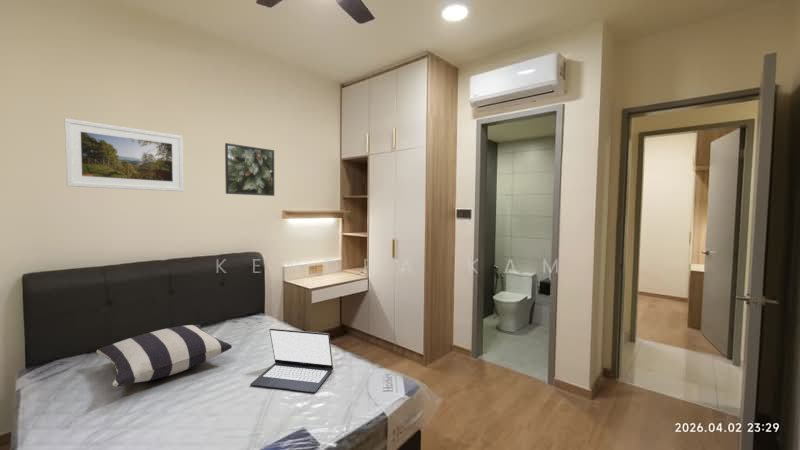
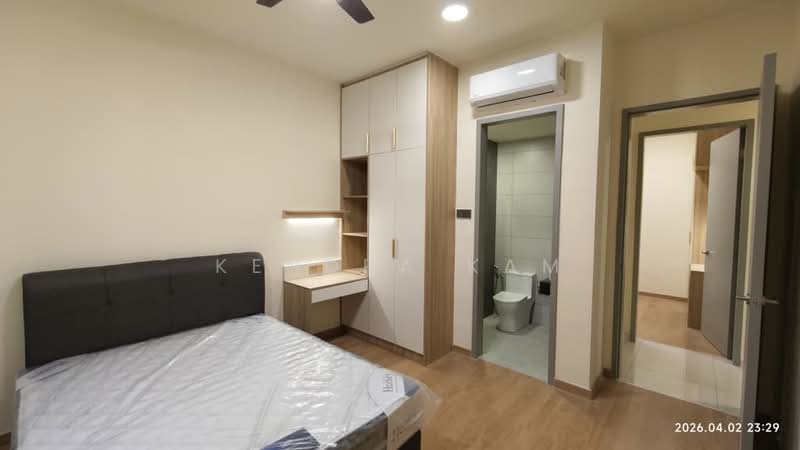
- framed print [224,142,275,197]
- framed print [64,117,185,192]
- laptop [249,328,334,393]
- pillow [96,323,233,387]
